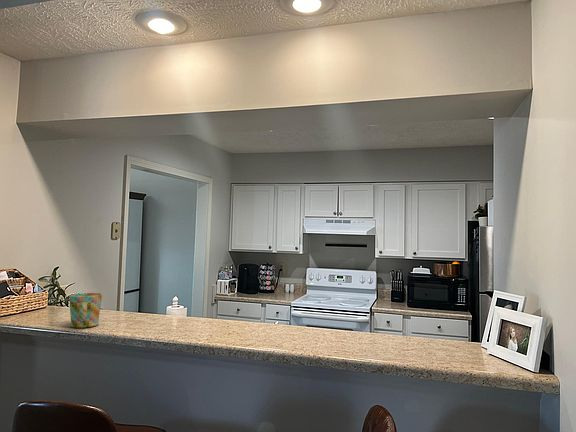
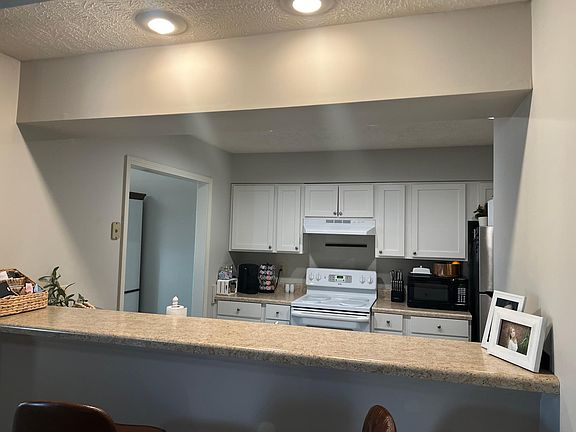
- mug [68,292,103,329]
